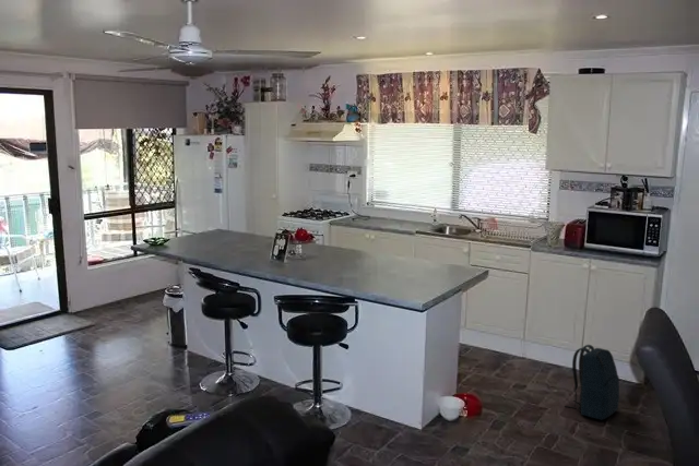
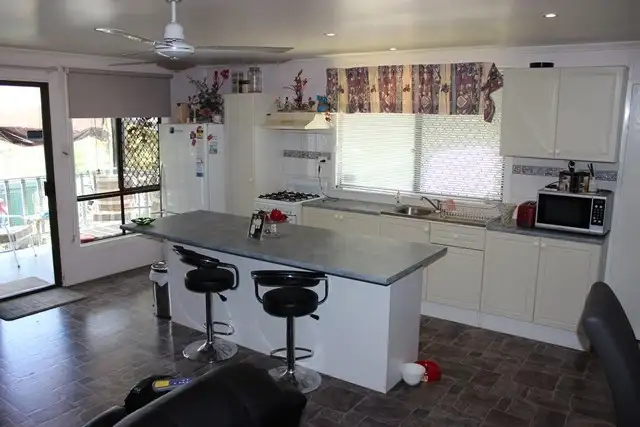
- backpack [564,344,620,421]
